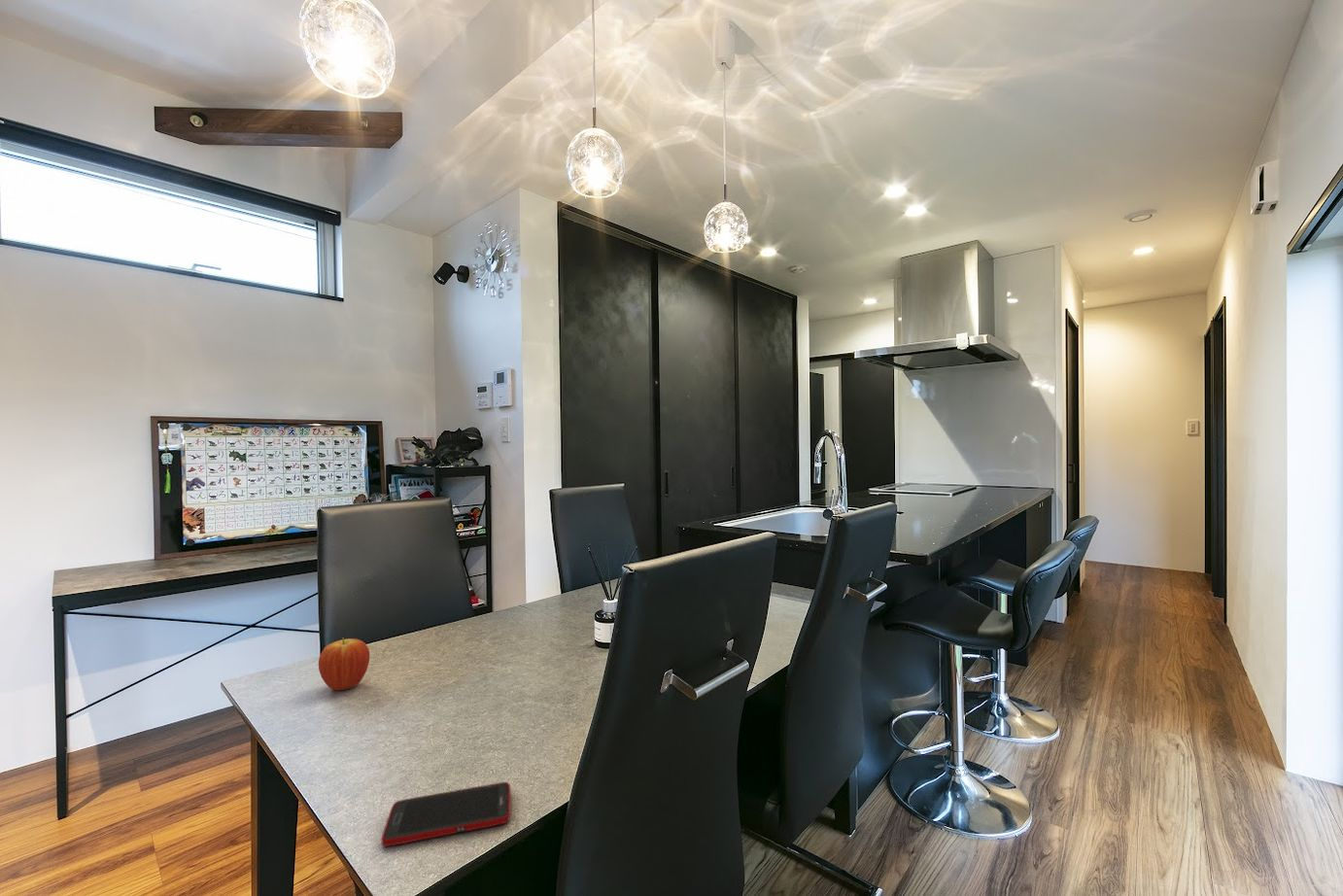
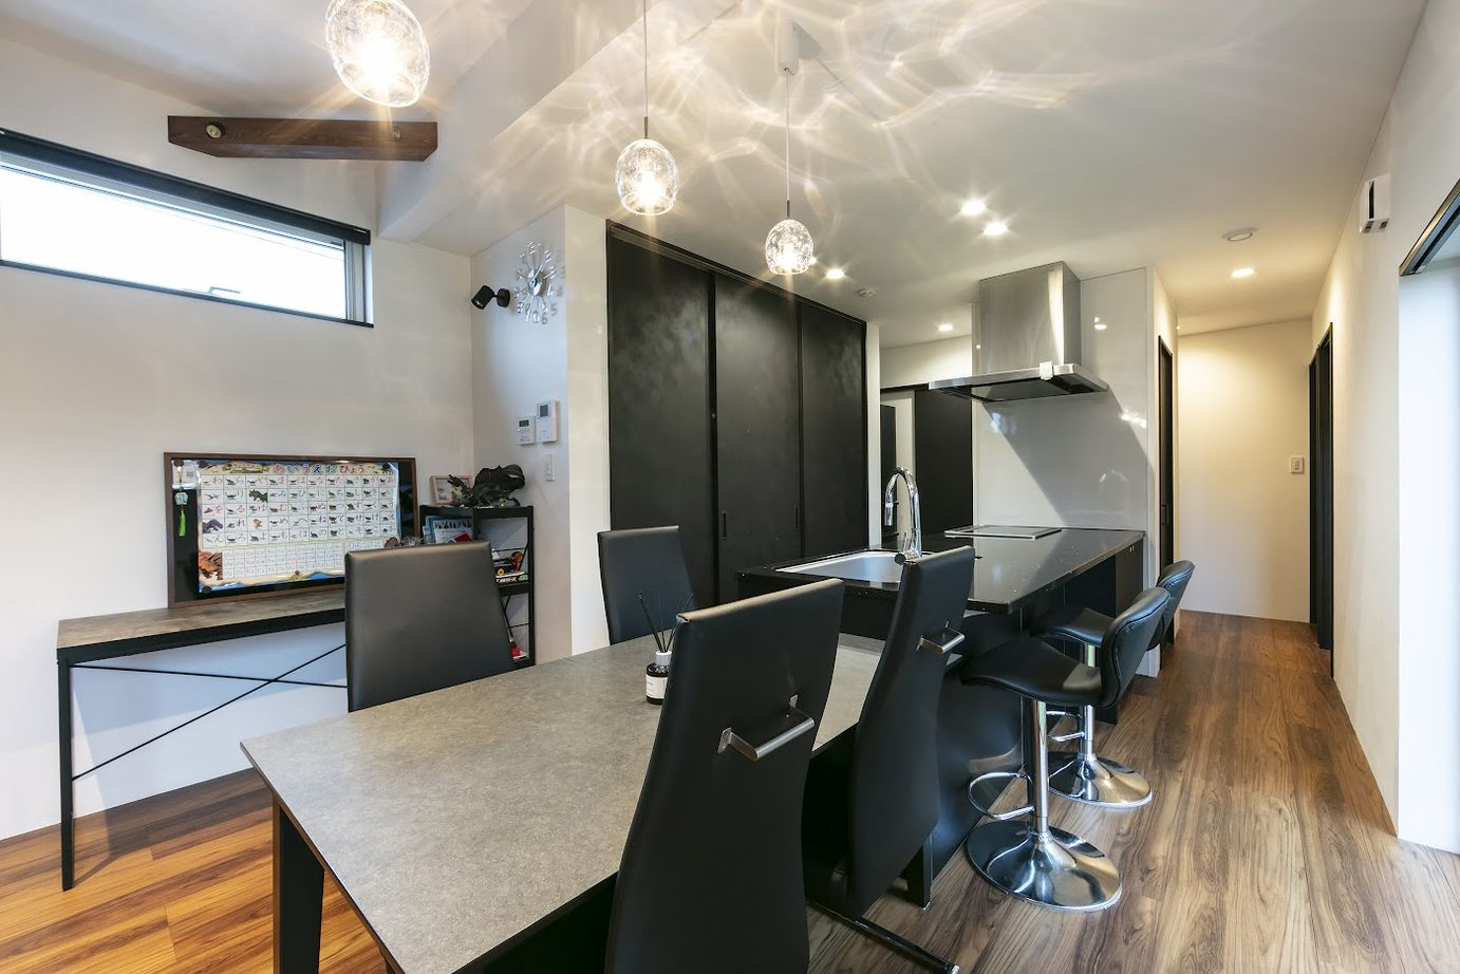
- cell phone [381,781,511,847]
- fruit [318,637,370,691]
